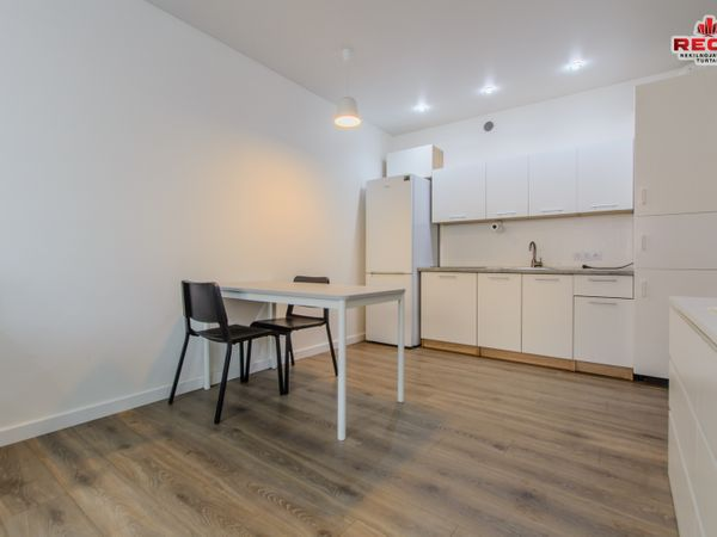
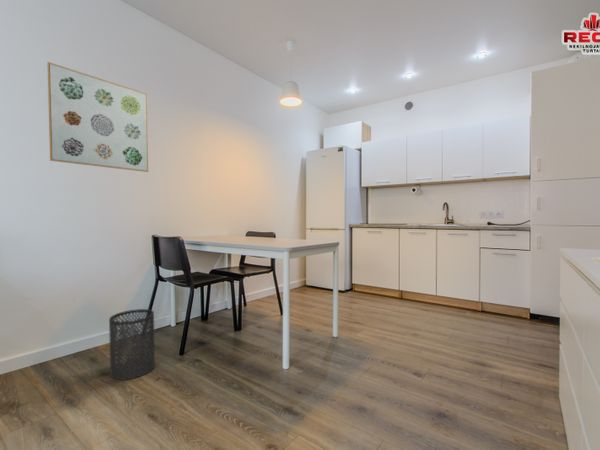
+ wall art [46,61,150,173]
+ trash can [108,308,156,381]
